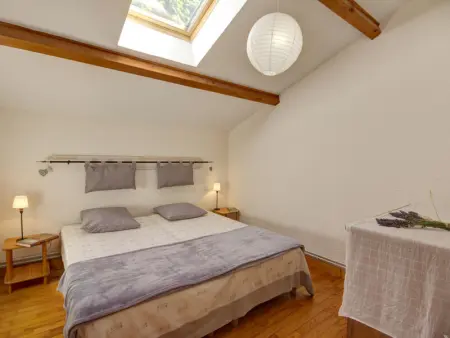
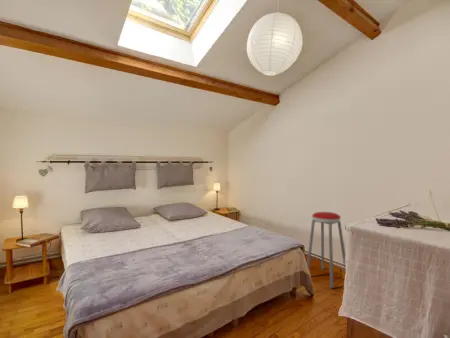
+ music stool [306,211,346,289]
